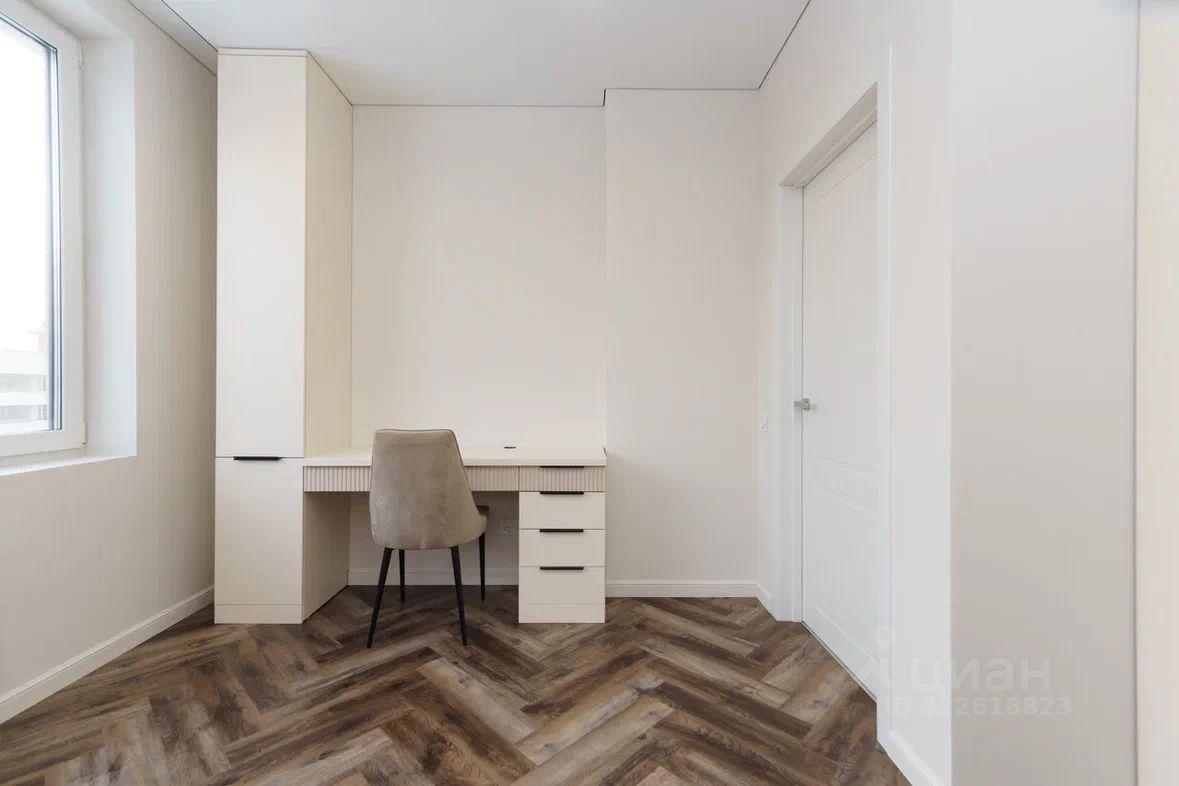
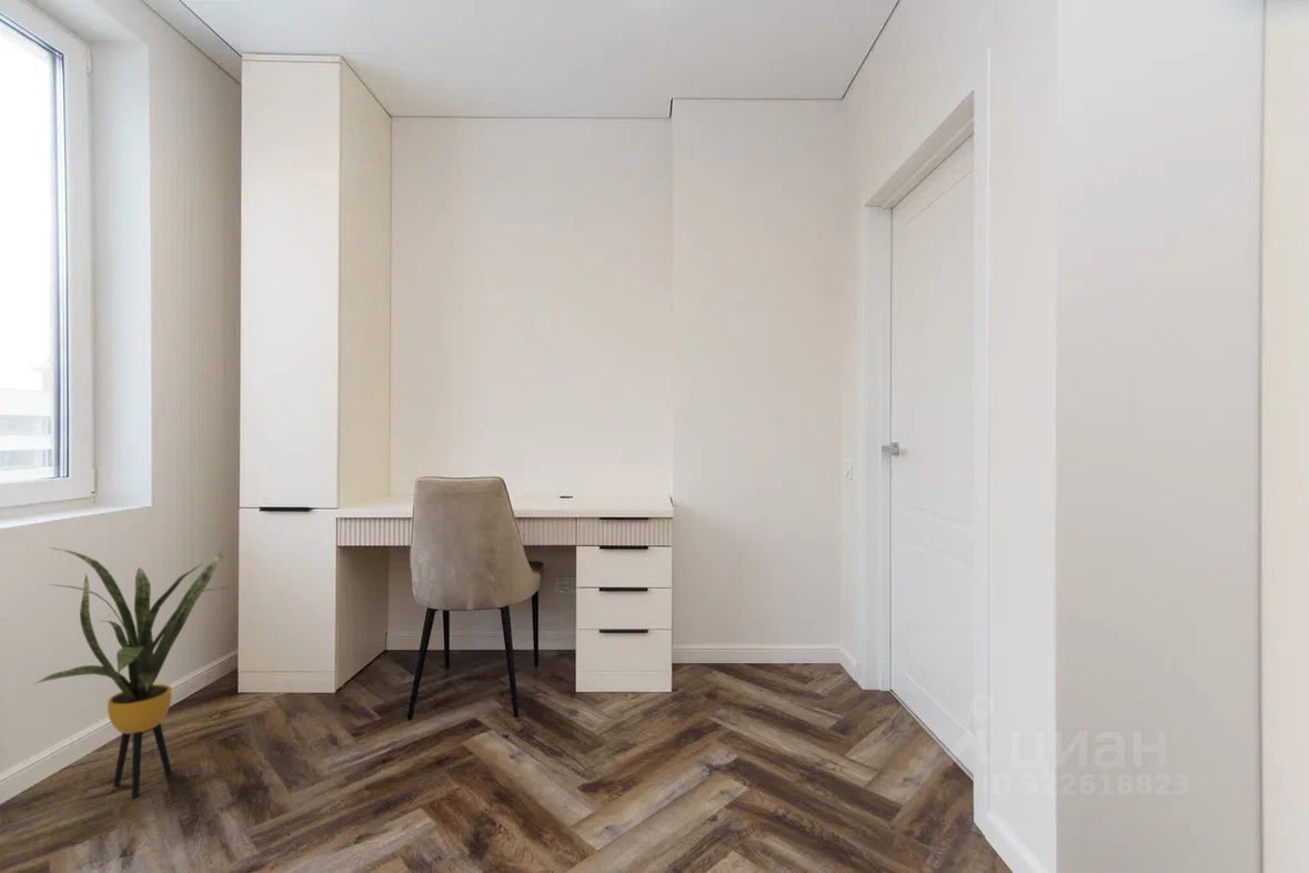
+ house plant [31,546,231,799]
